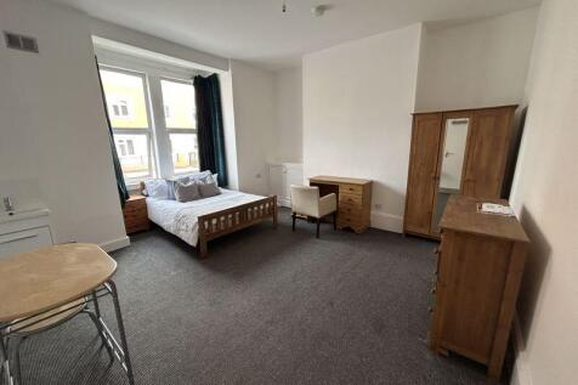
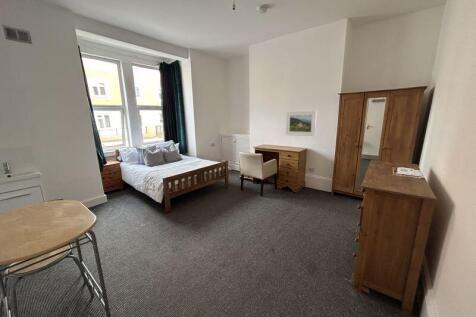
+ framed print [285,109,318,137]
